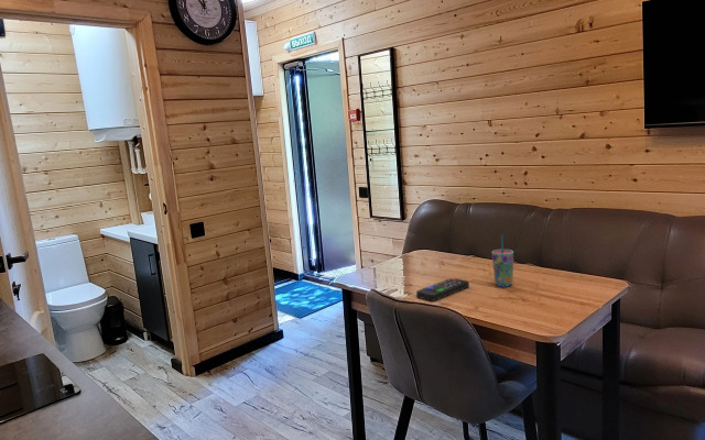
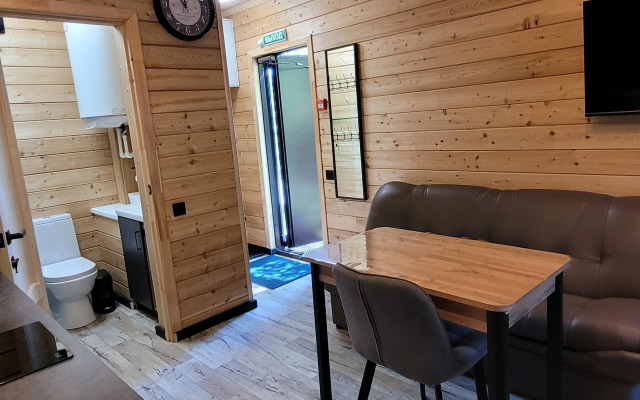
- cup [491,234,514,288]
- remote control [415,277,470,302]
